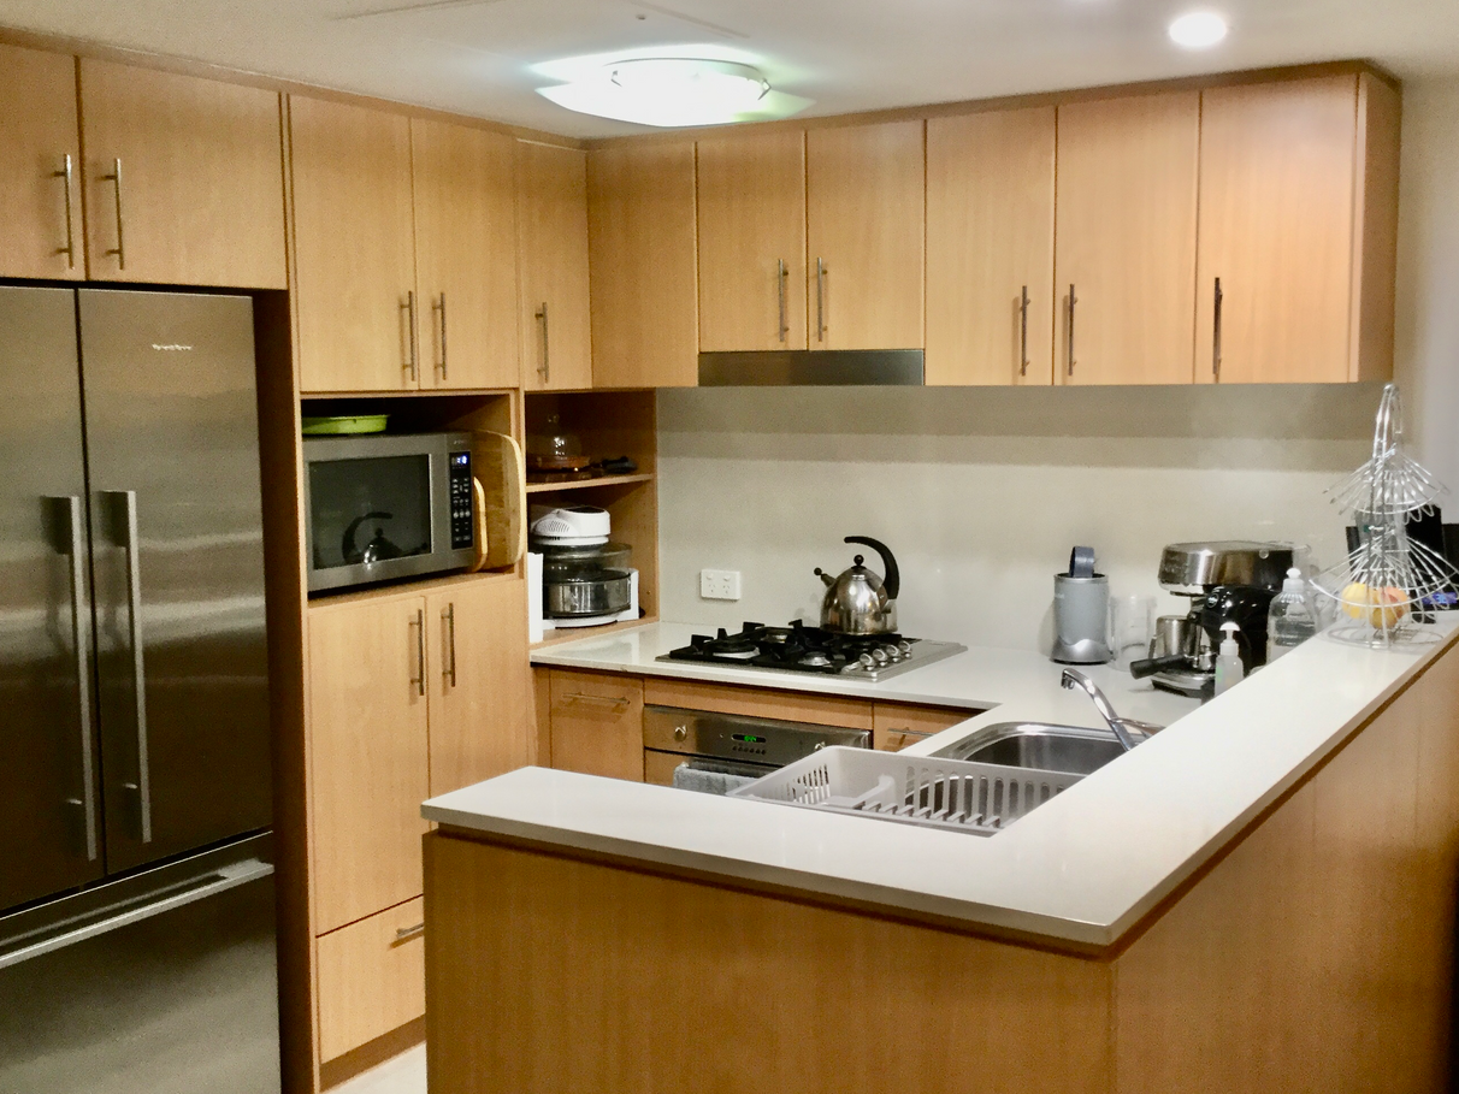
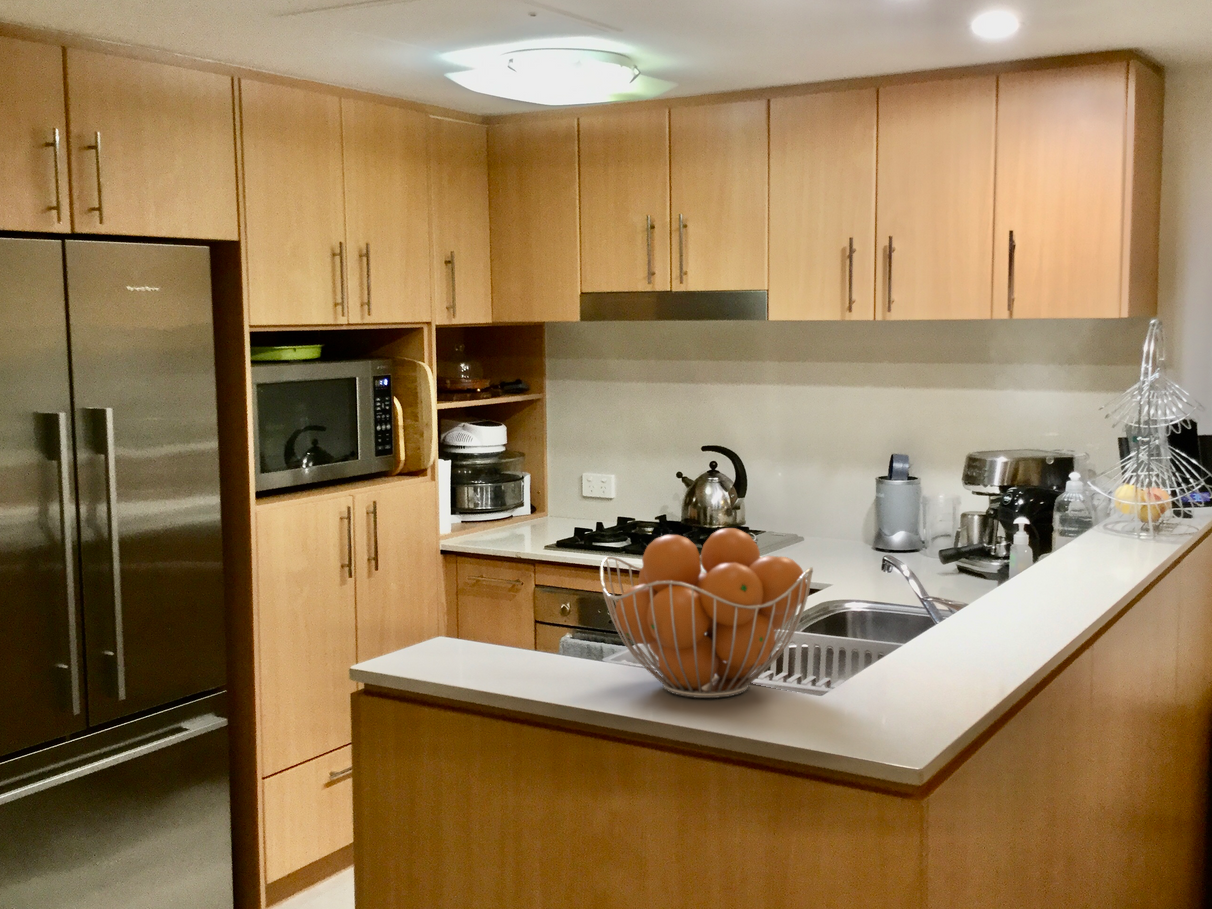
+ fruit basket [599,527,814,699]
